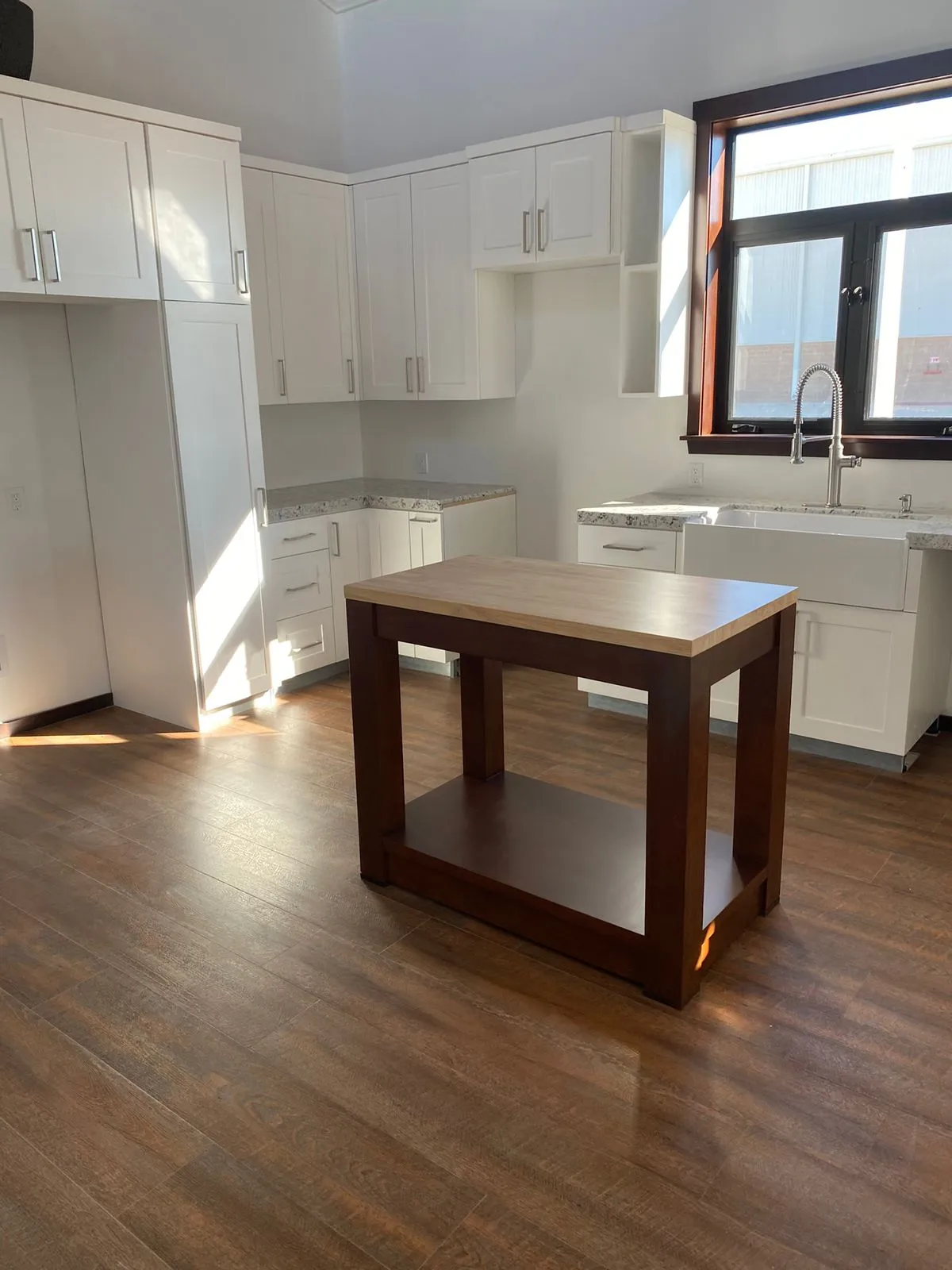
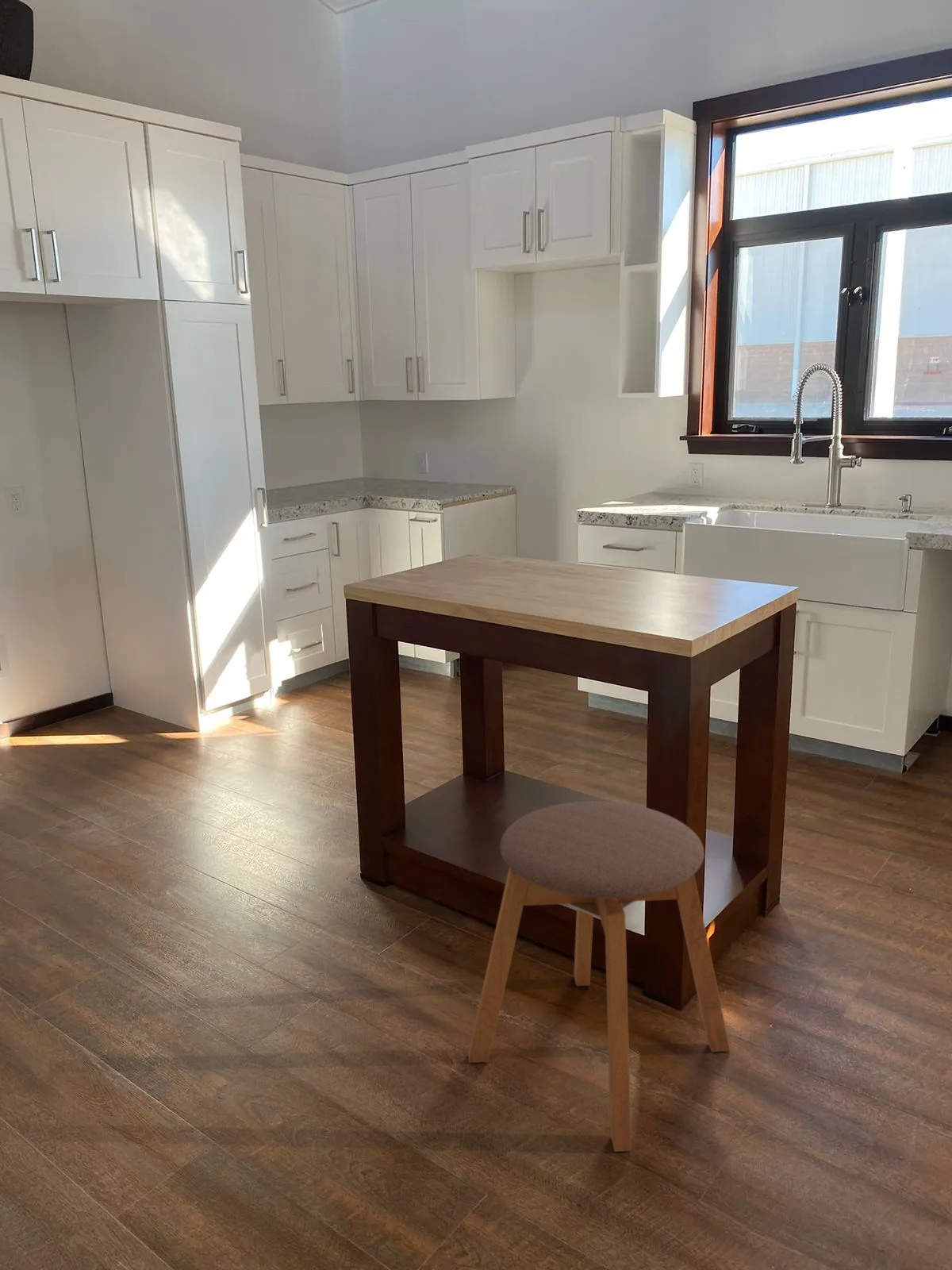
+ stool [467,800,731,1153]
